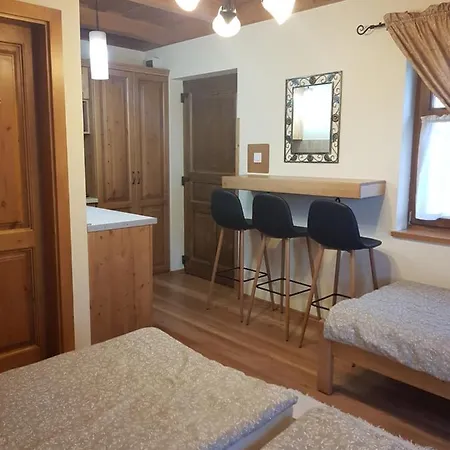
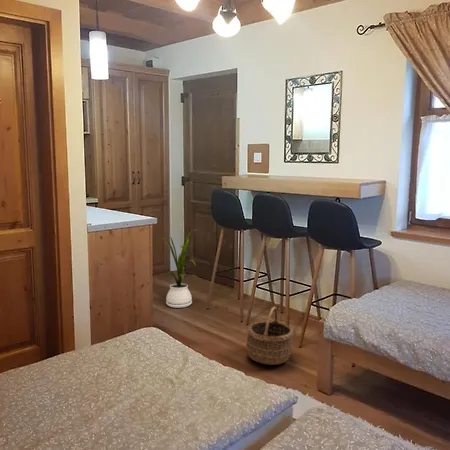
+ house plant [160,229,198,309]
+ wicker basket [245,306,295,366]
